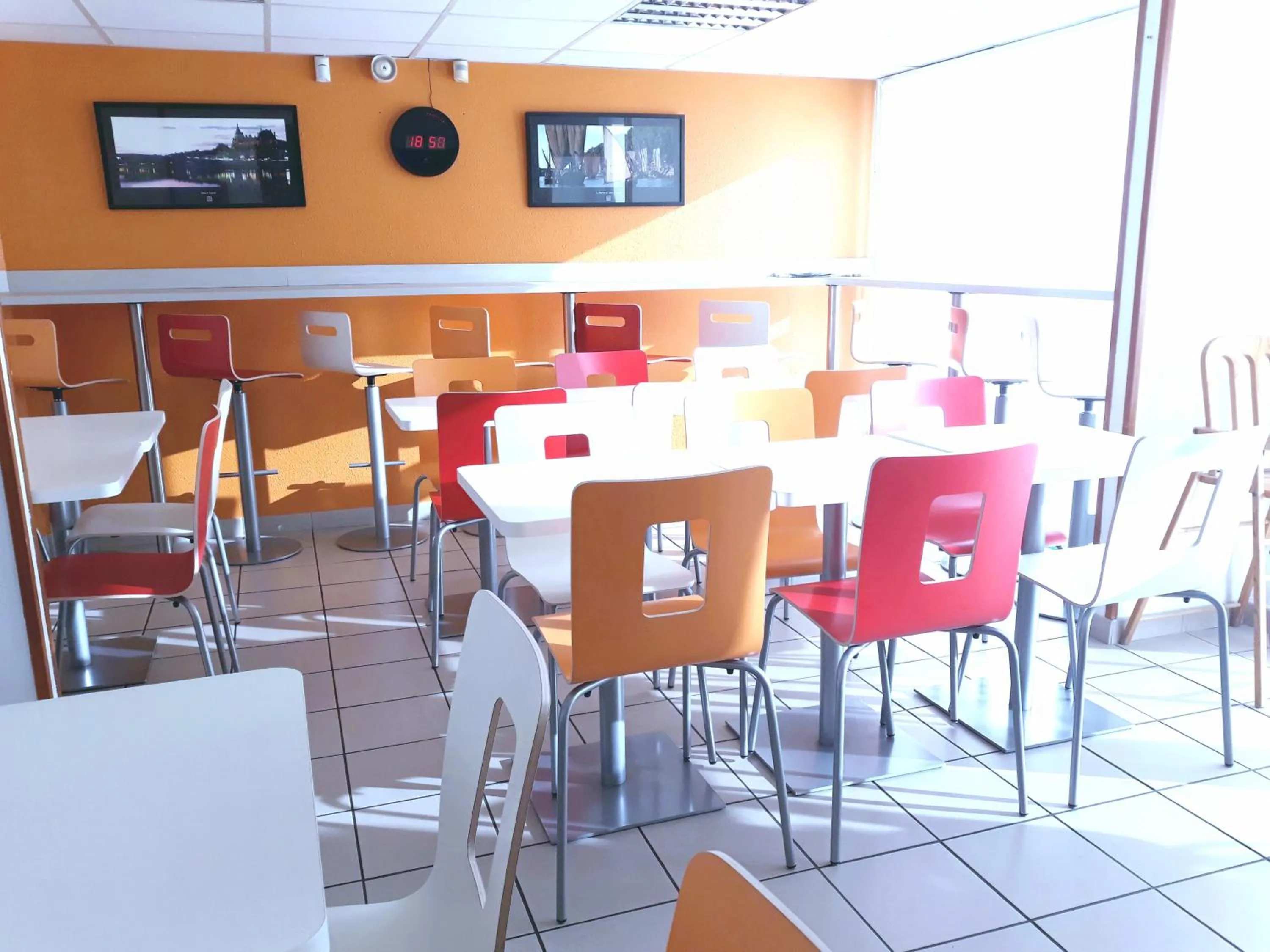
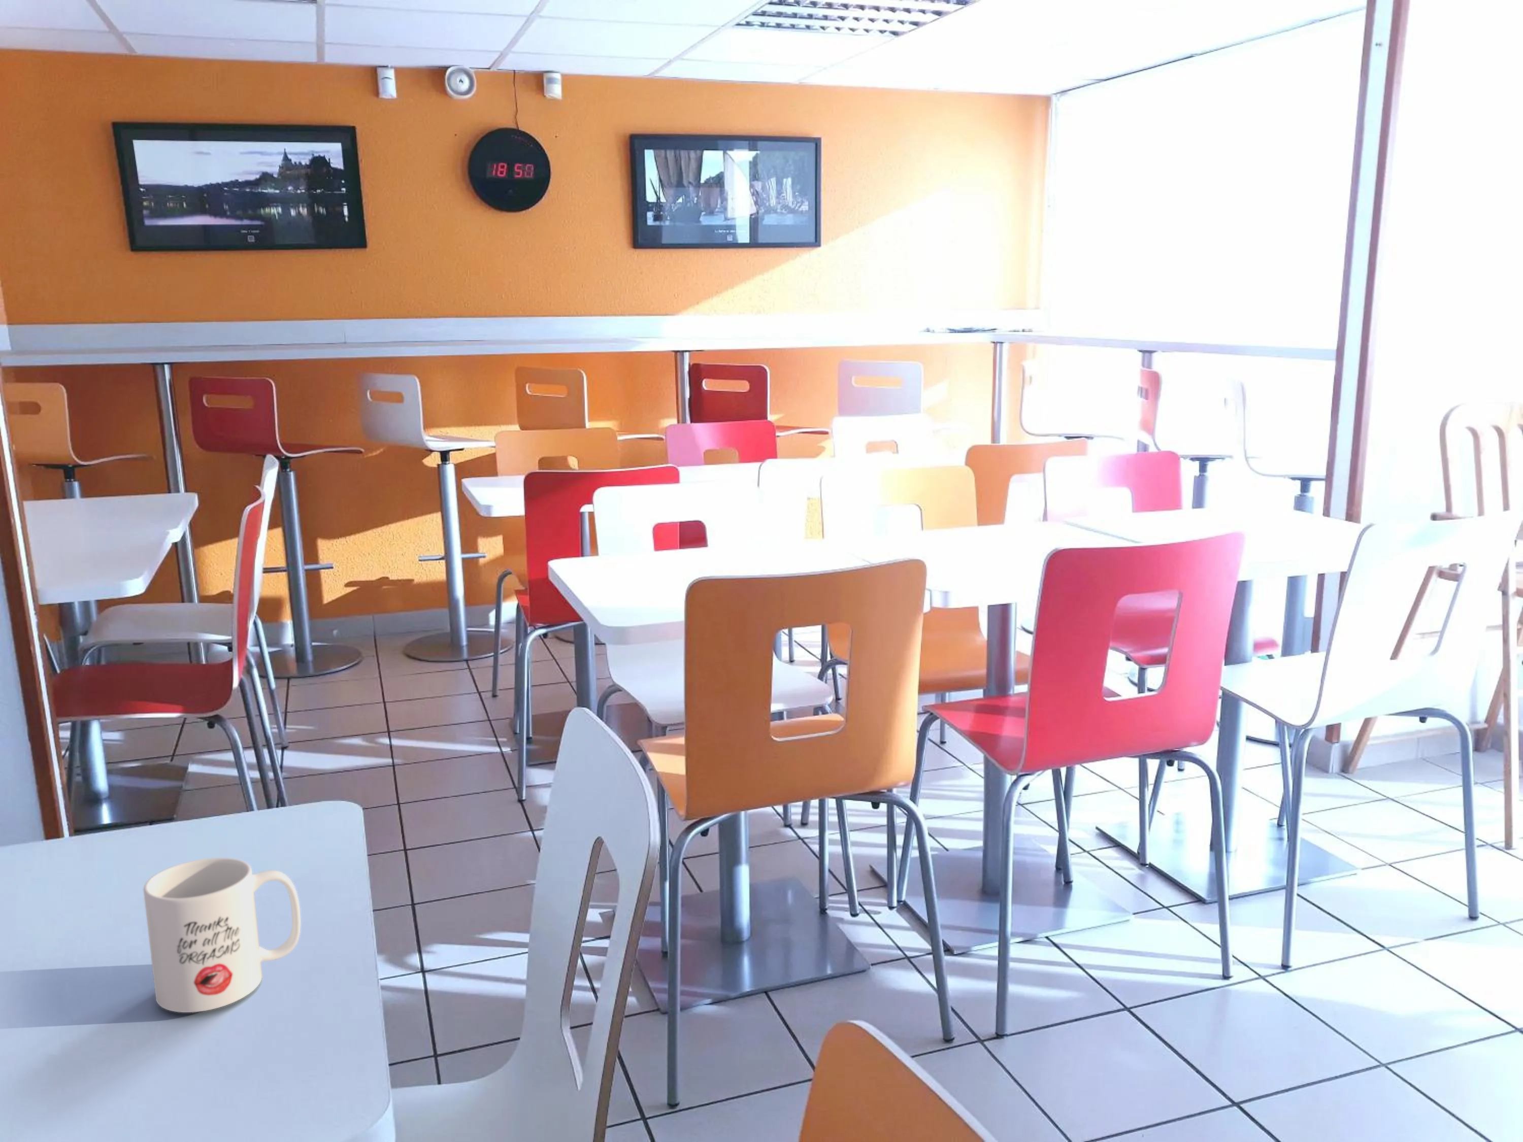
+ mug [143,858,301,1014]
